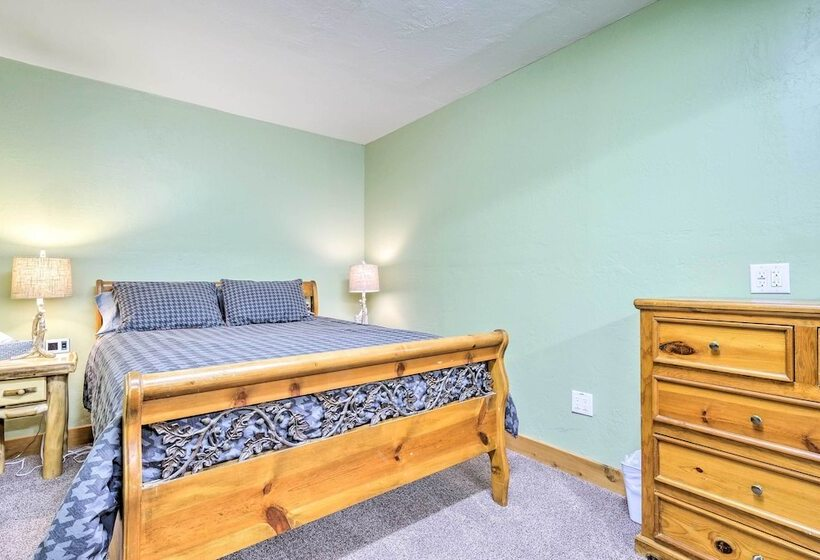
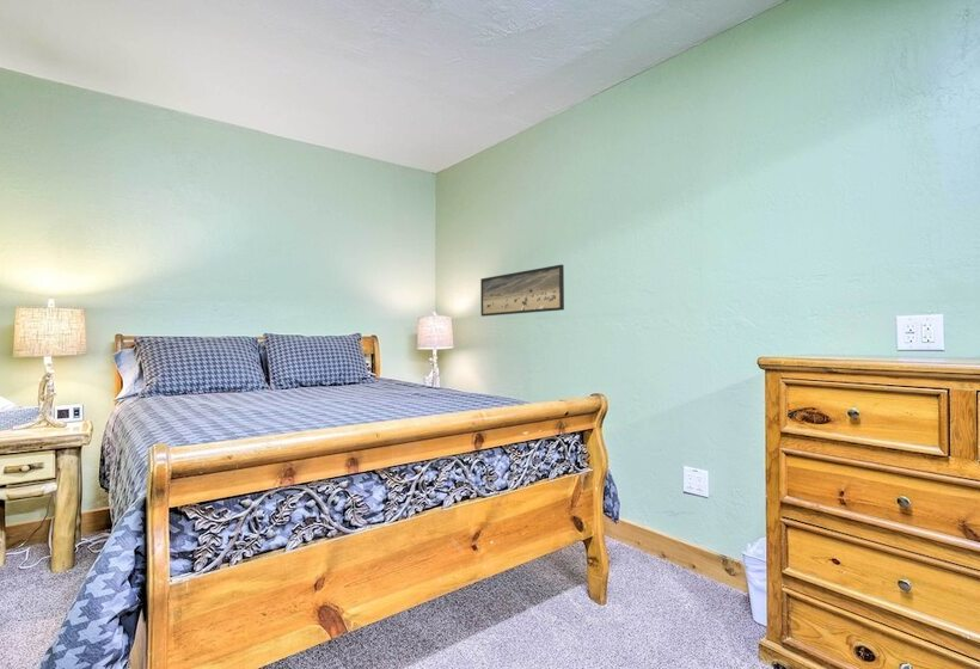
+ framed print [479,264,565,318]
